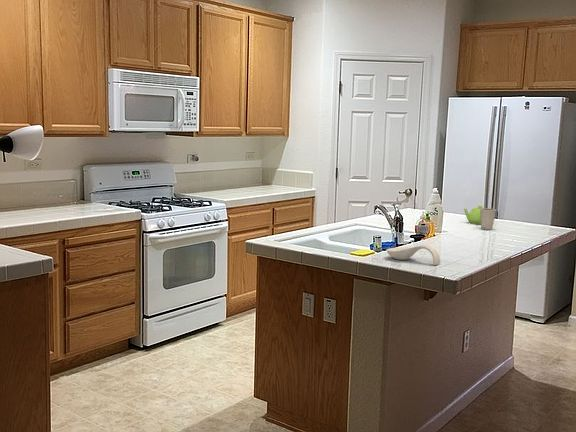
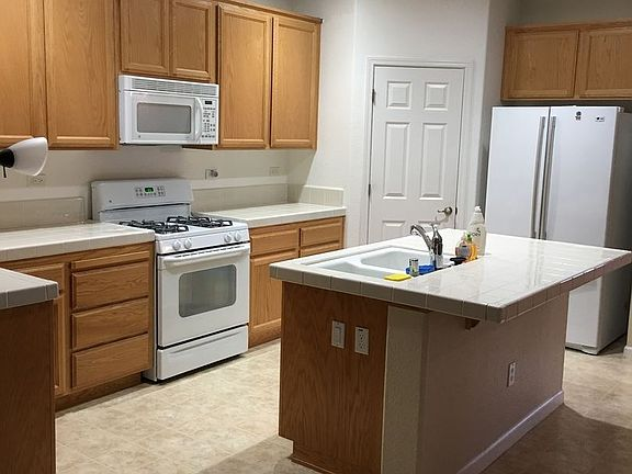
- spoon rest [385,244,441,266]
- dixie cup [480,207,497,230]
- teapot [463,205,484,225]
